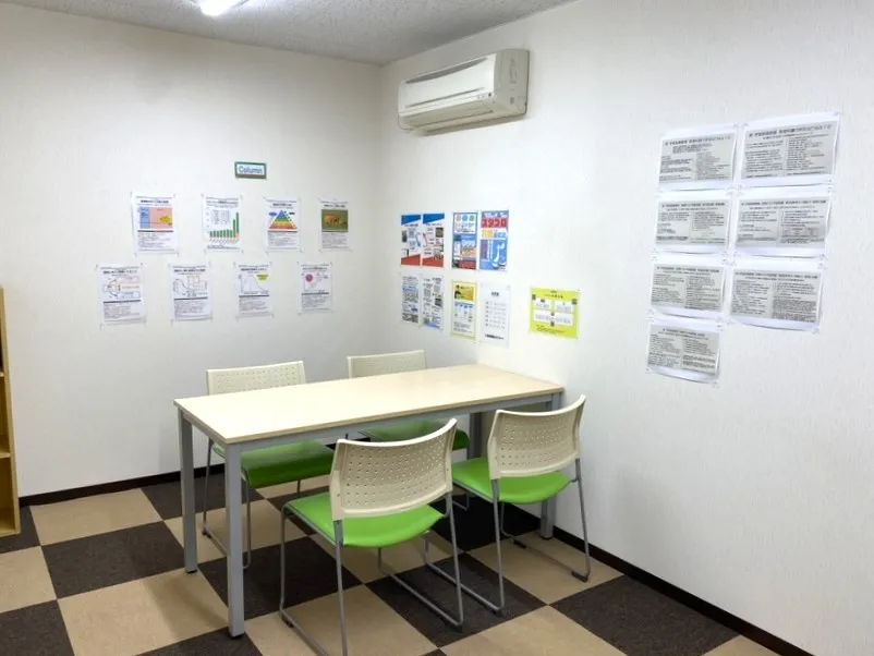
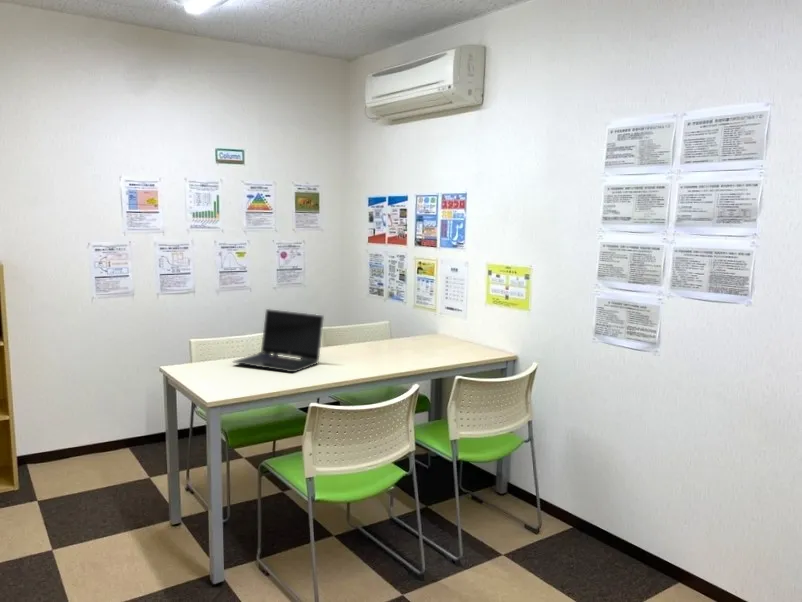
+ laptop computer [231,308,325,373]
